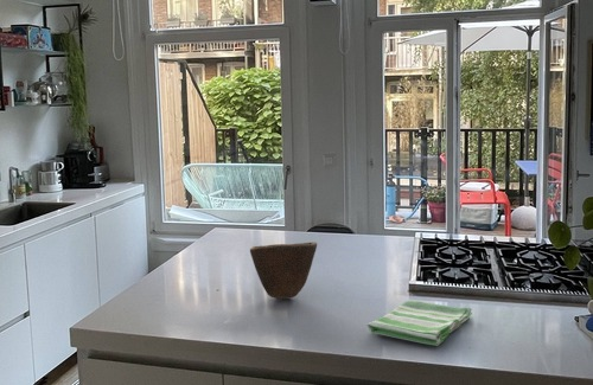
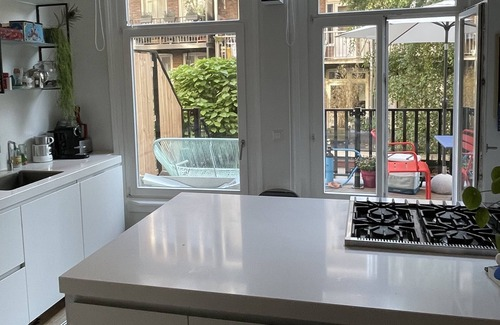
- dish towel [365,300,473,347]
- bowl [249,240,318,300]
